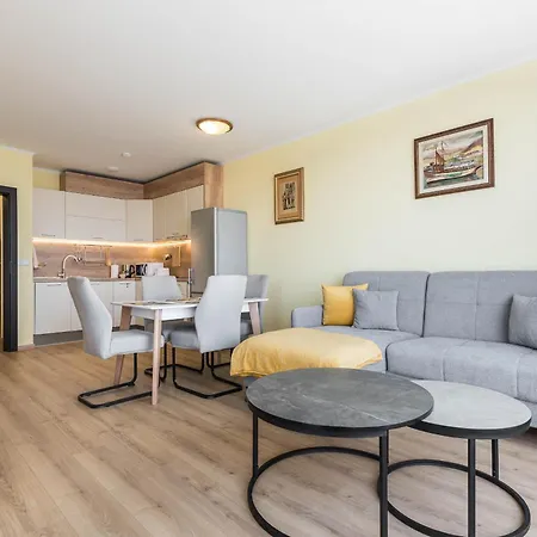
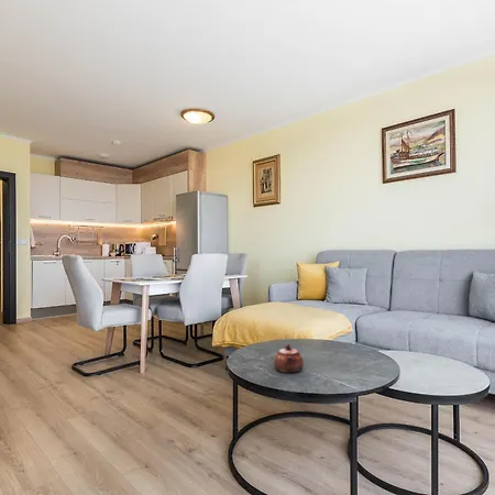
+ teapot [273,343,305,374]
